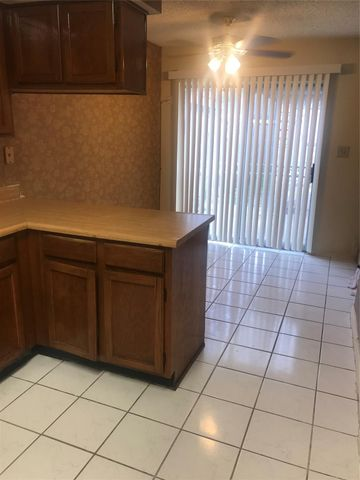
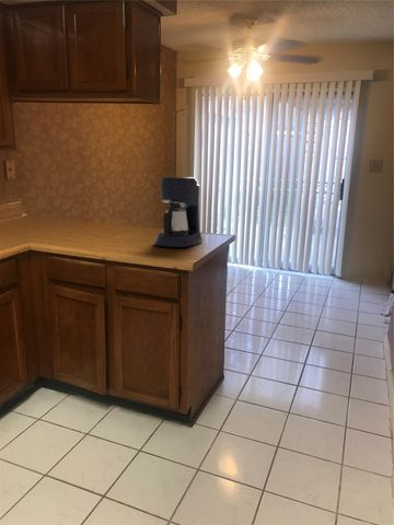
+ coffee maker [153,175,204,248]
